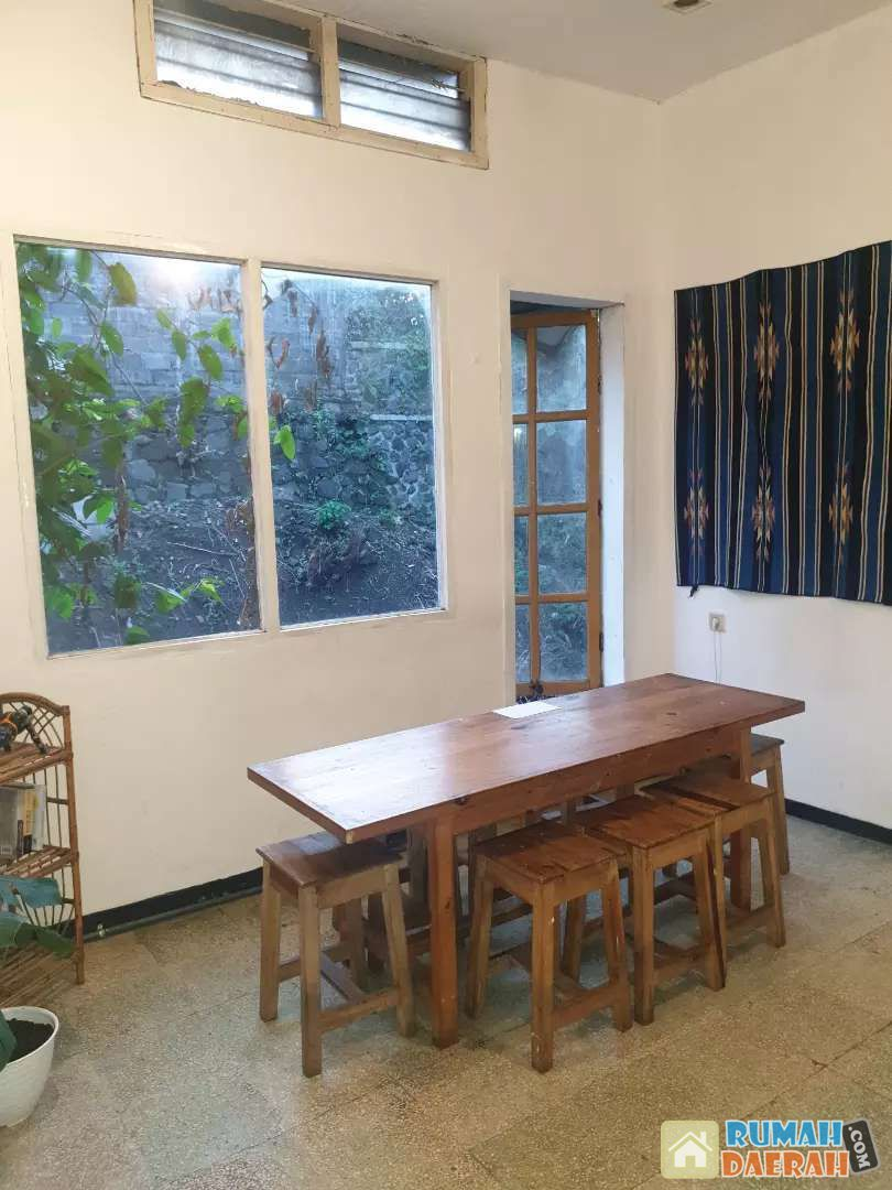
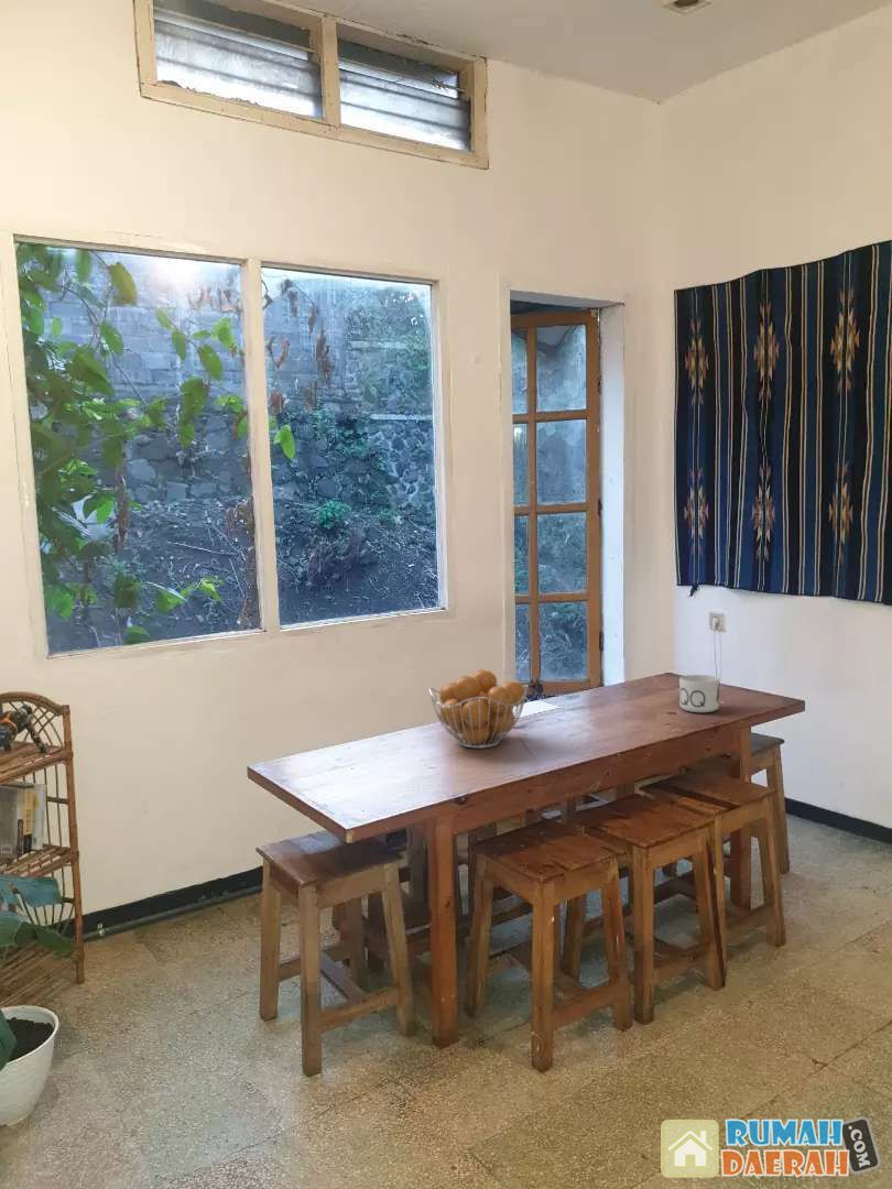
+ fruit basket [427,668,529,750]
+ mug [678,674,721,713]
